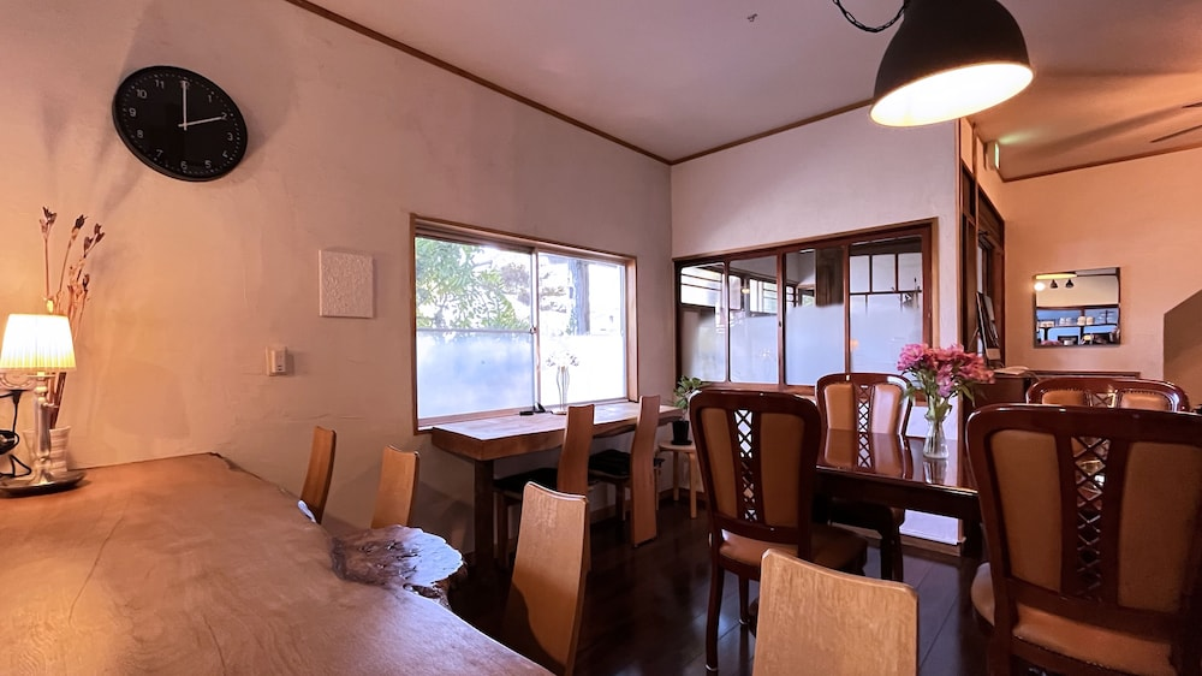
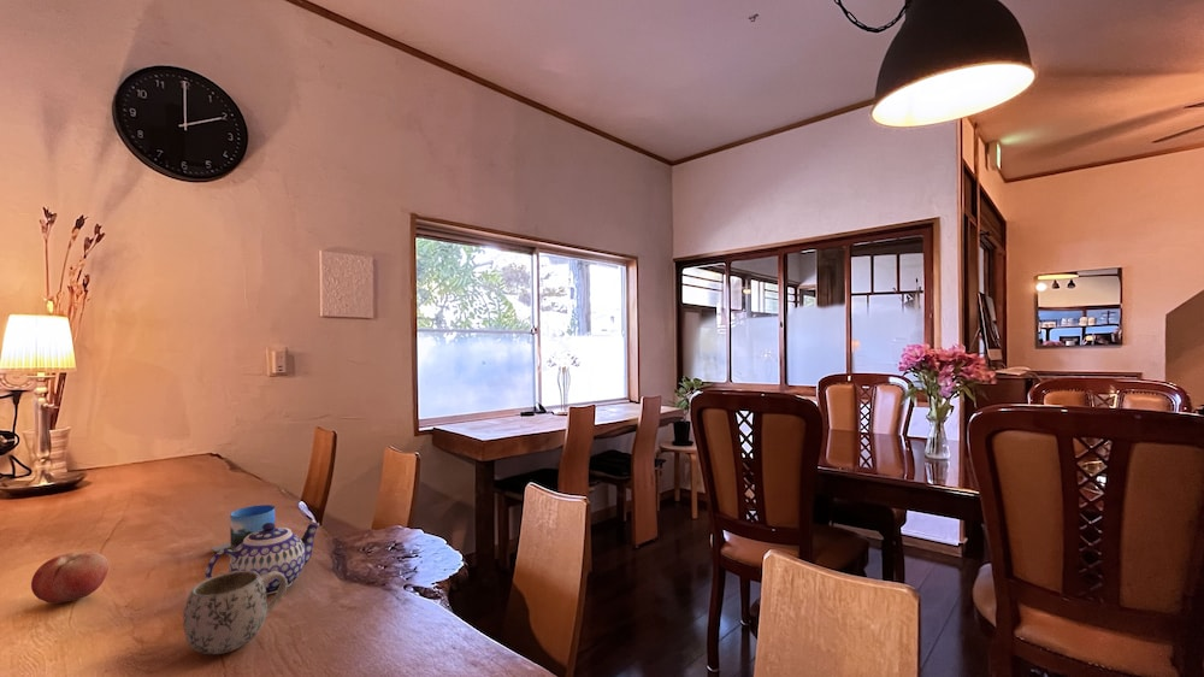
+ mug [182,571,289,655]
+ fruit [30,551,110,605]
+ teapot [205,522,320,595]
+ mug [209,504,276,553]
